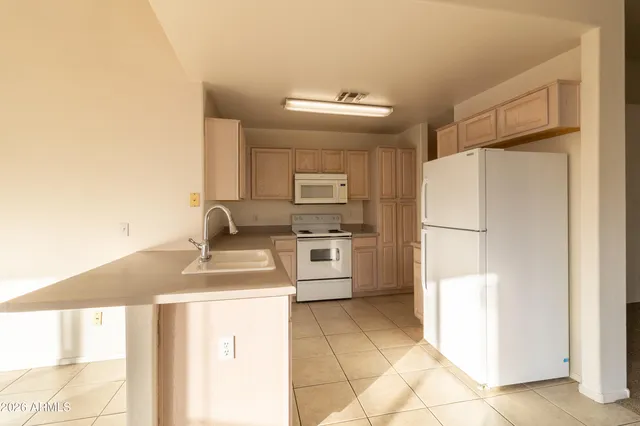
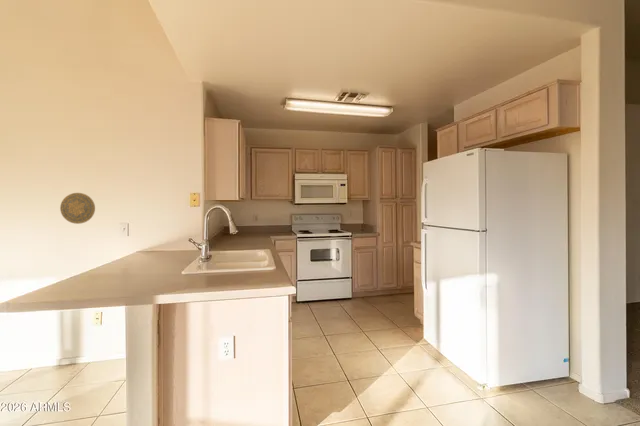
+ decorative plate [59,192,96,225]
